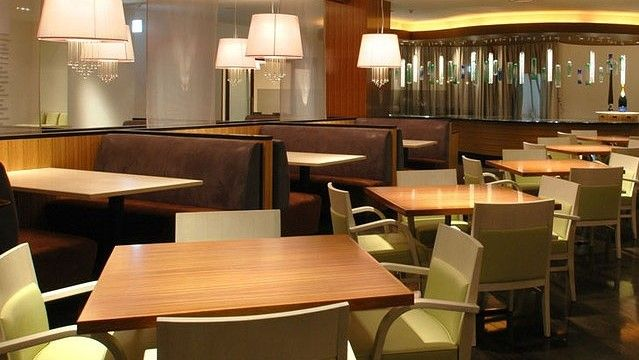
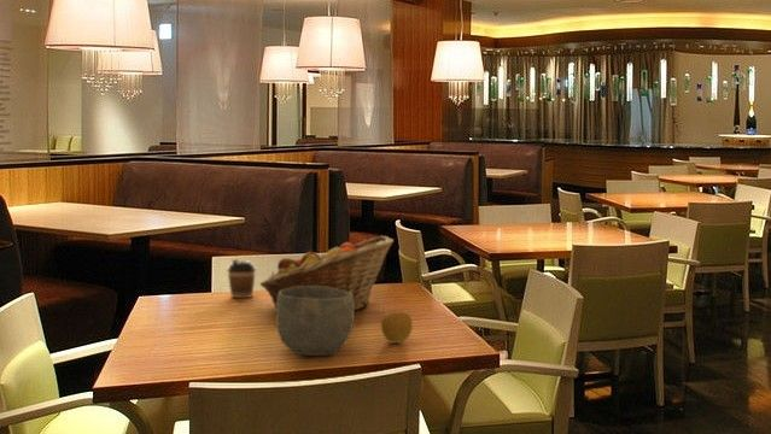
+ apple [380,310,414,344]
+ bowl [275,286,356,357]
+ coffee cup [226,258,257,299]
+ fruit basket [259,235,395,311]
